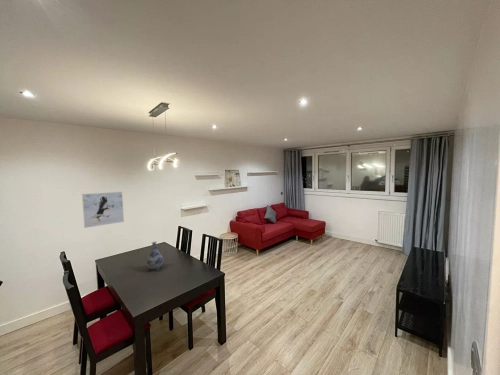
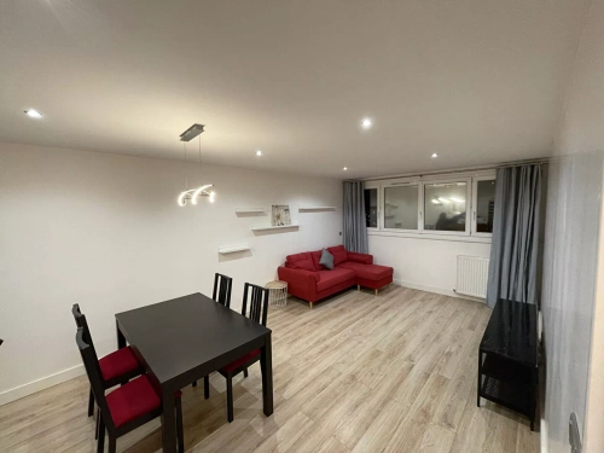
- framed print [81,191,125,229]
- vase [146,241,164,271]
